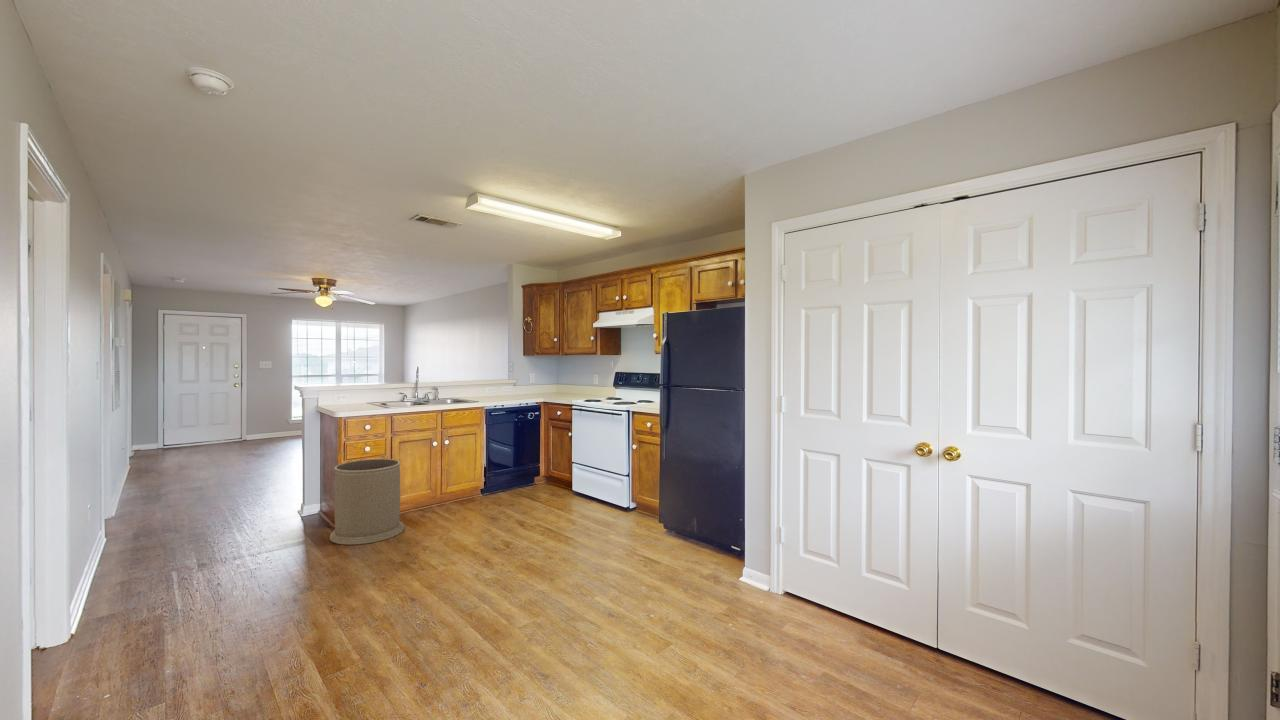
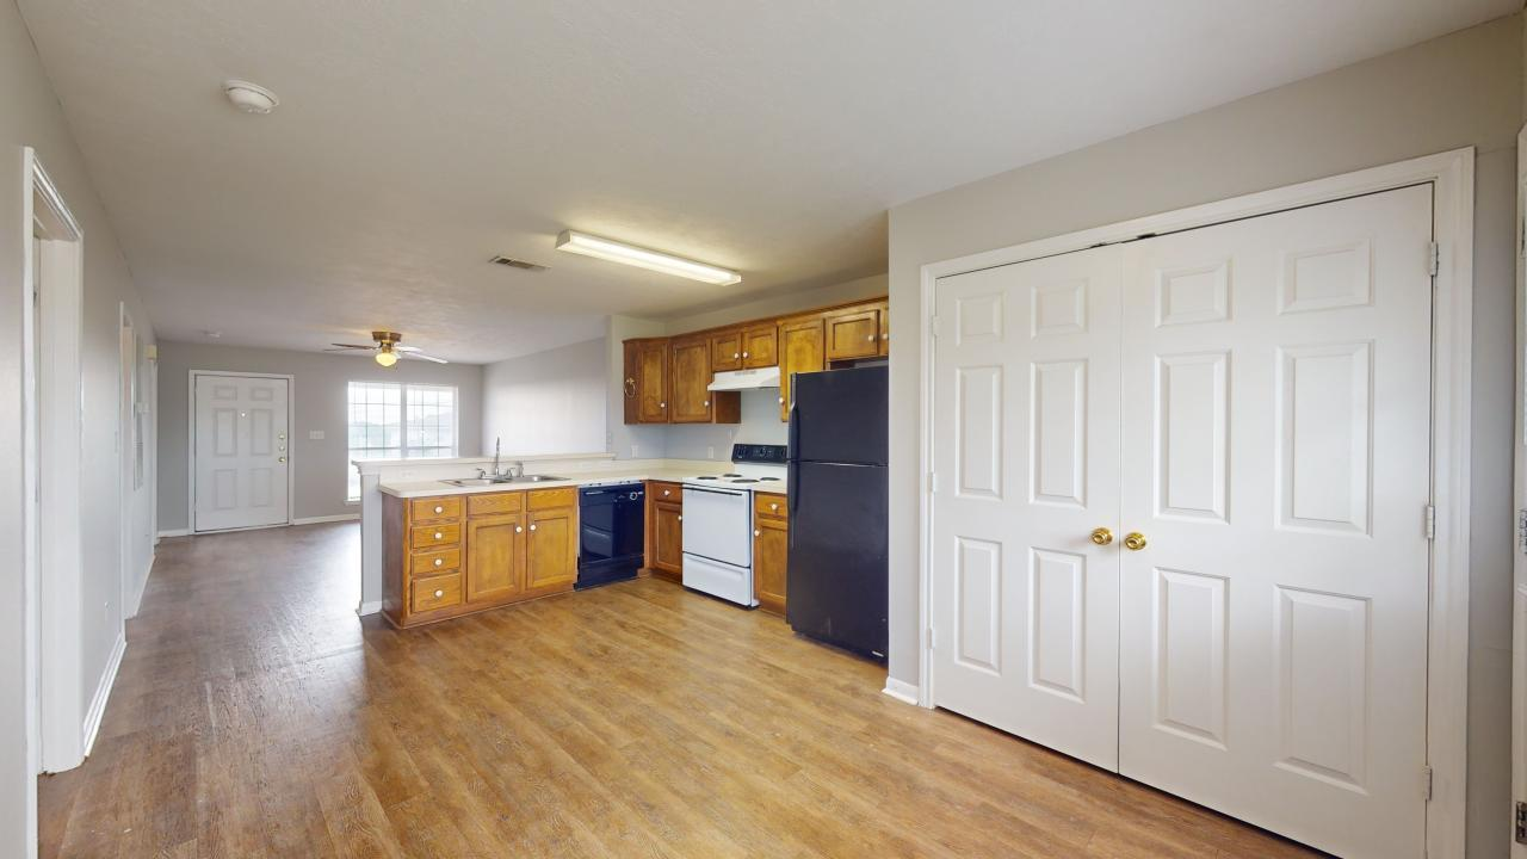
- trash can [329,458,405,546]
